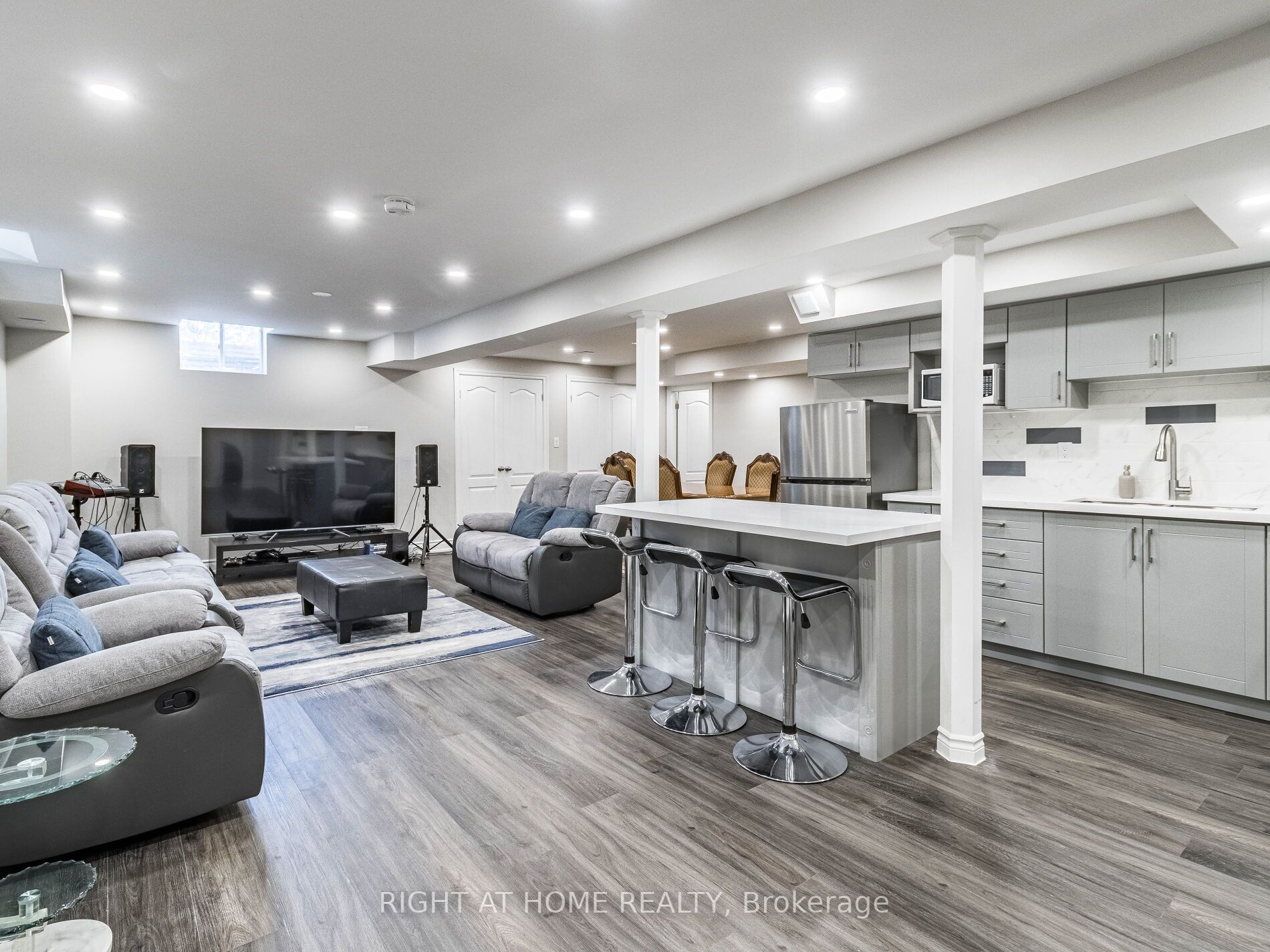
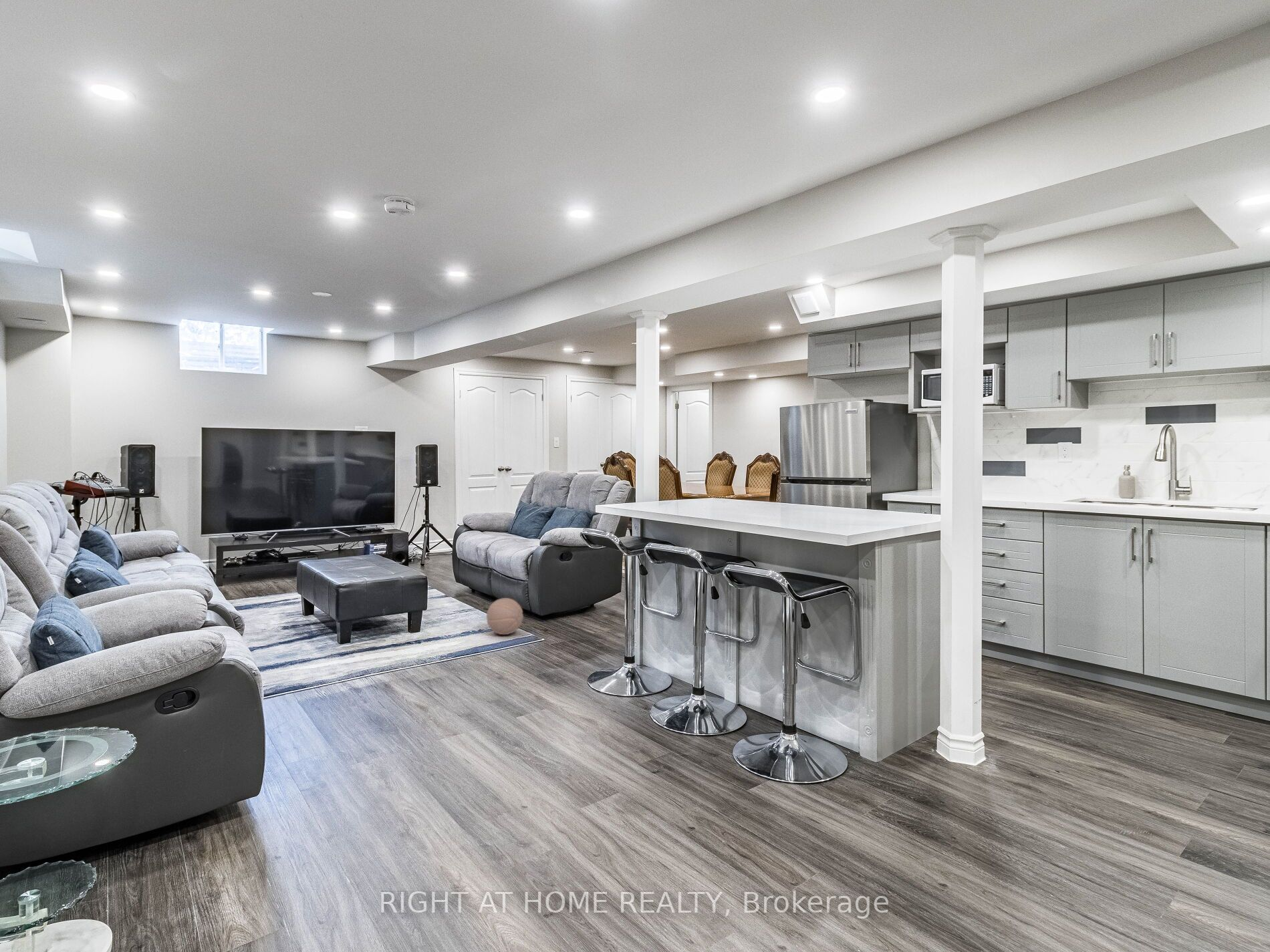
+ basketball [486,597,524,635]
